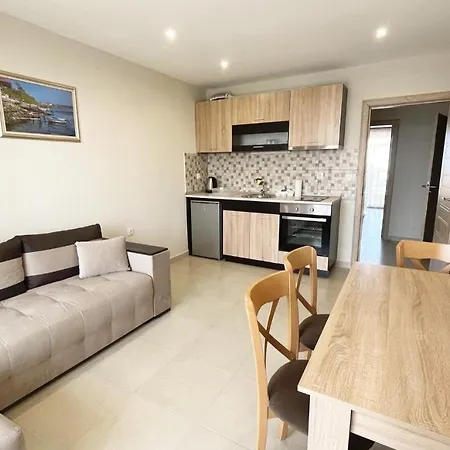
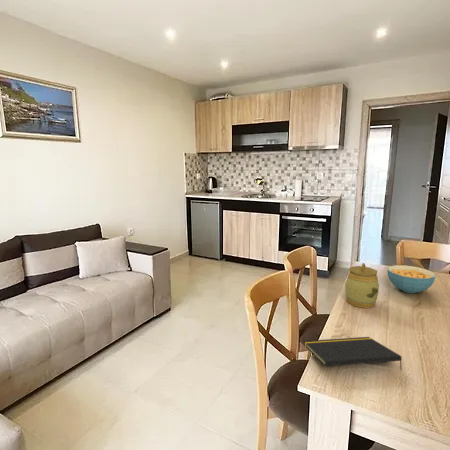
+ jar [344,262,380,309]
+ notepad [303,336,403,371]
+ cereal bowl [386,264,436,294]
